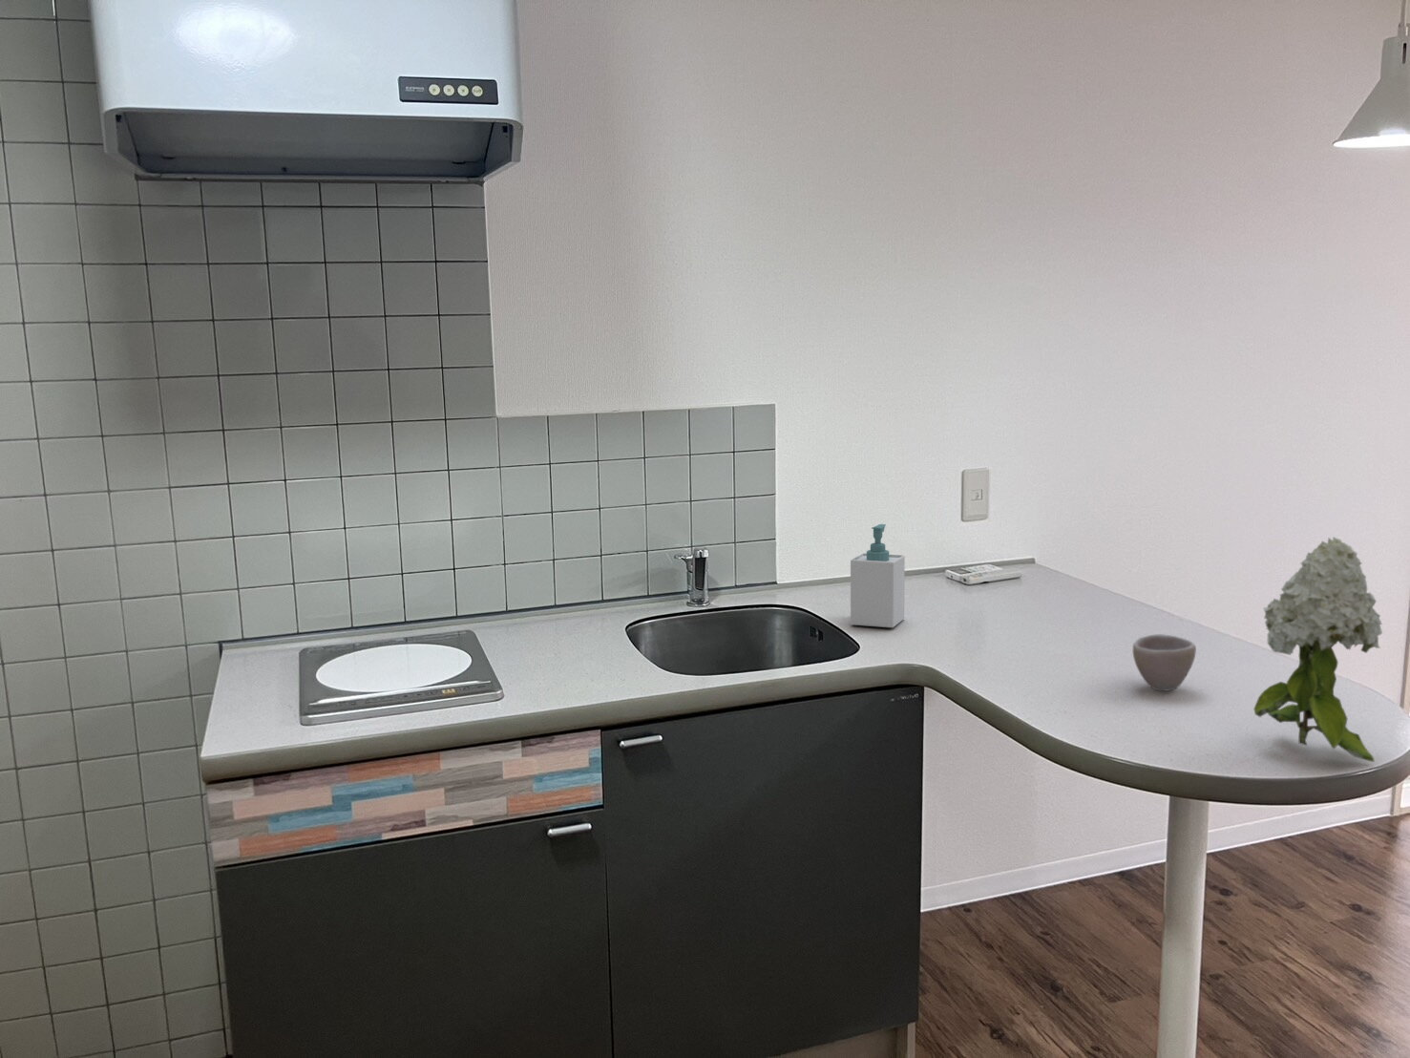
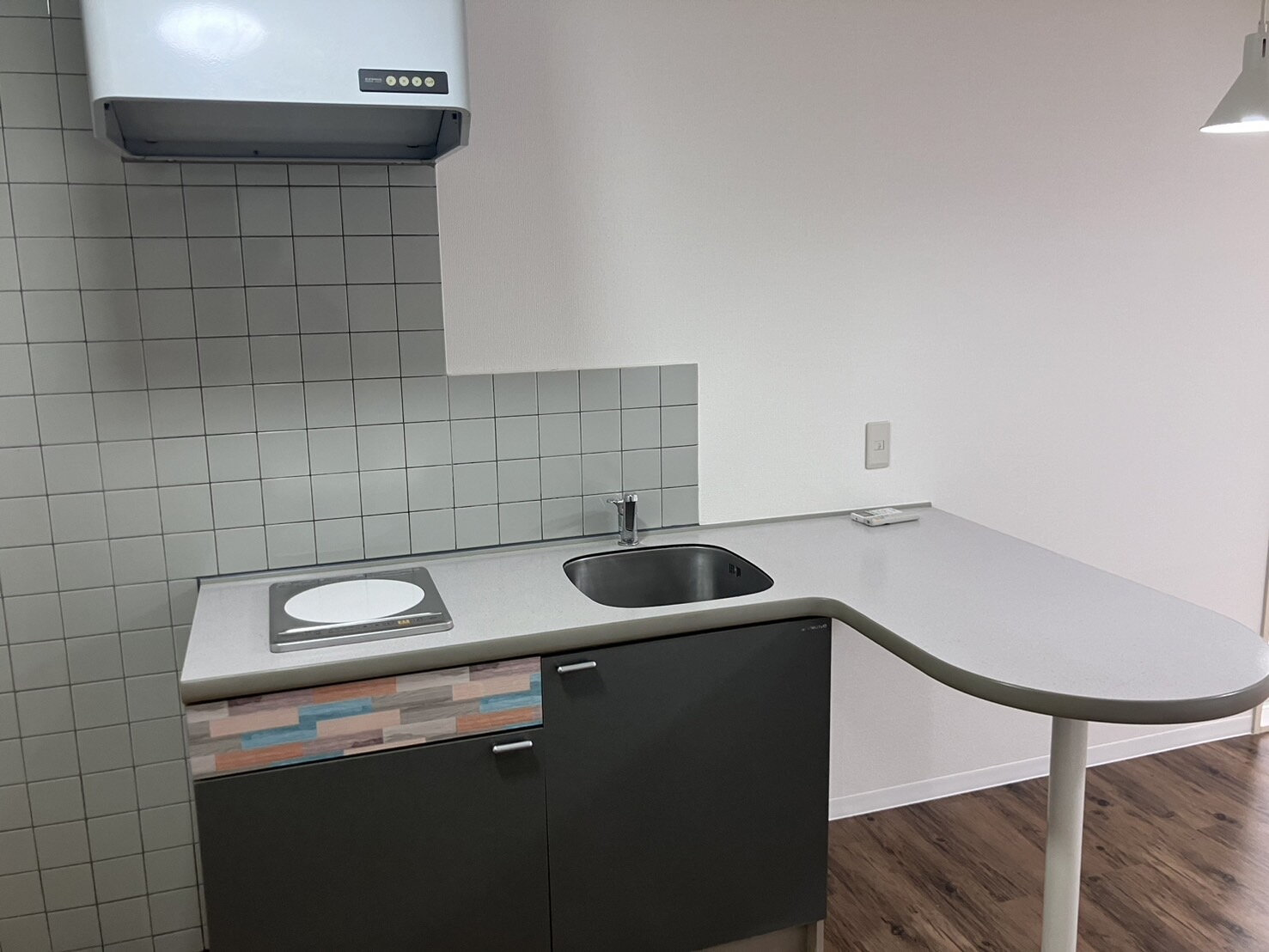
- flower [1252,536,1383,763]
- soap bottle [850,523,906,628]
- cup [1132,633,1197,691]
